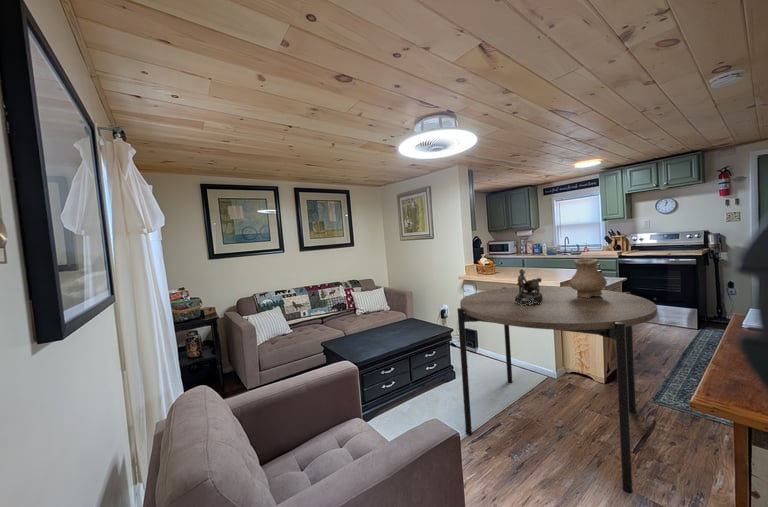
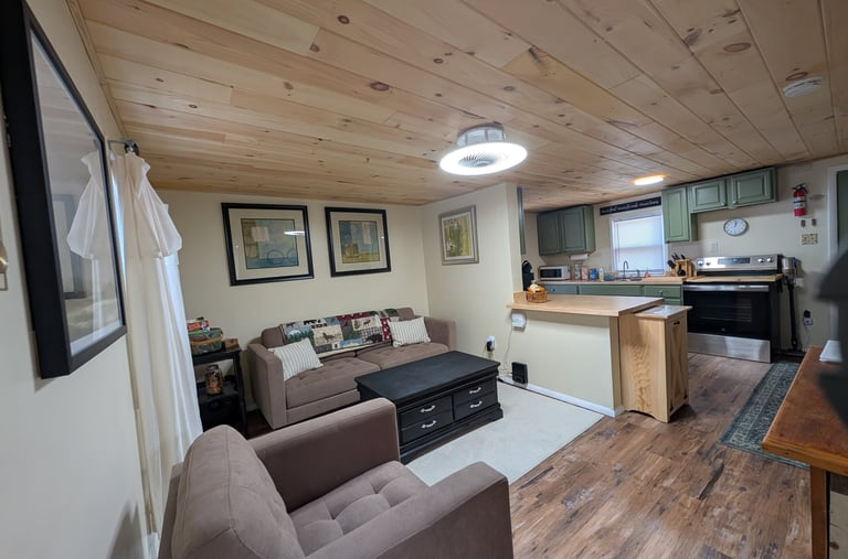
- vase [569,257,608,298]
- decorative bowl [514,268,543,306]
- dining table [456,286,658,495]
